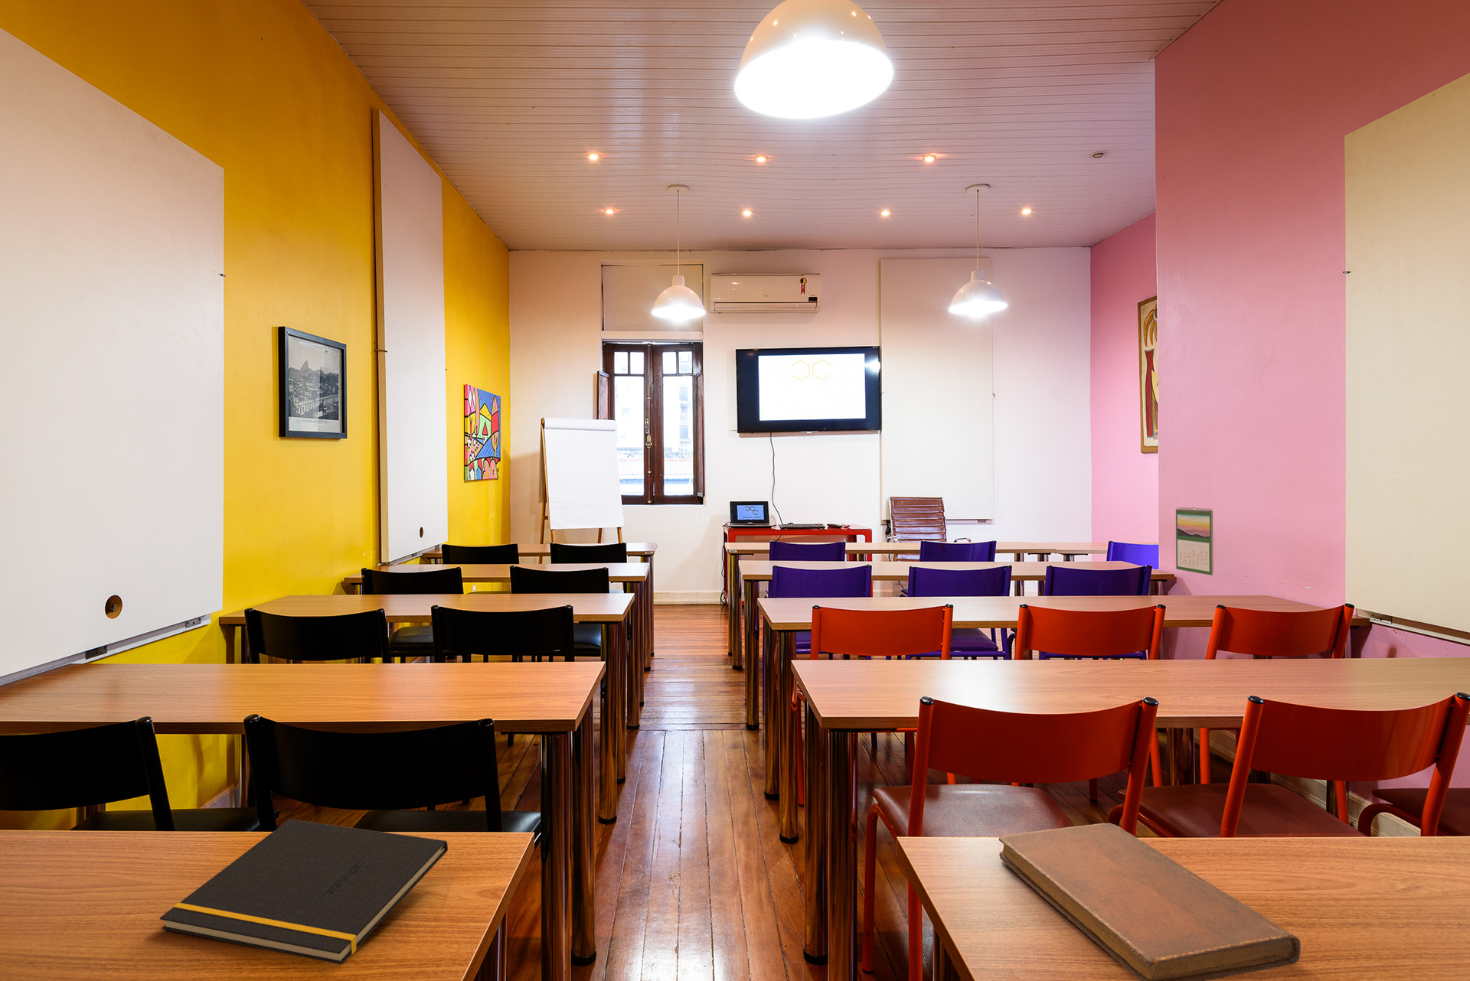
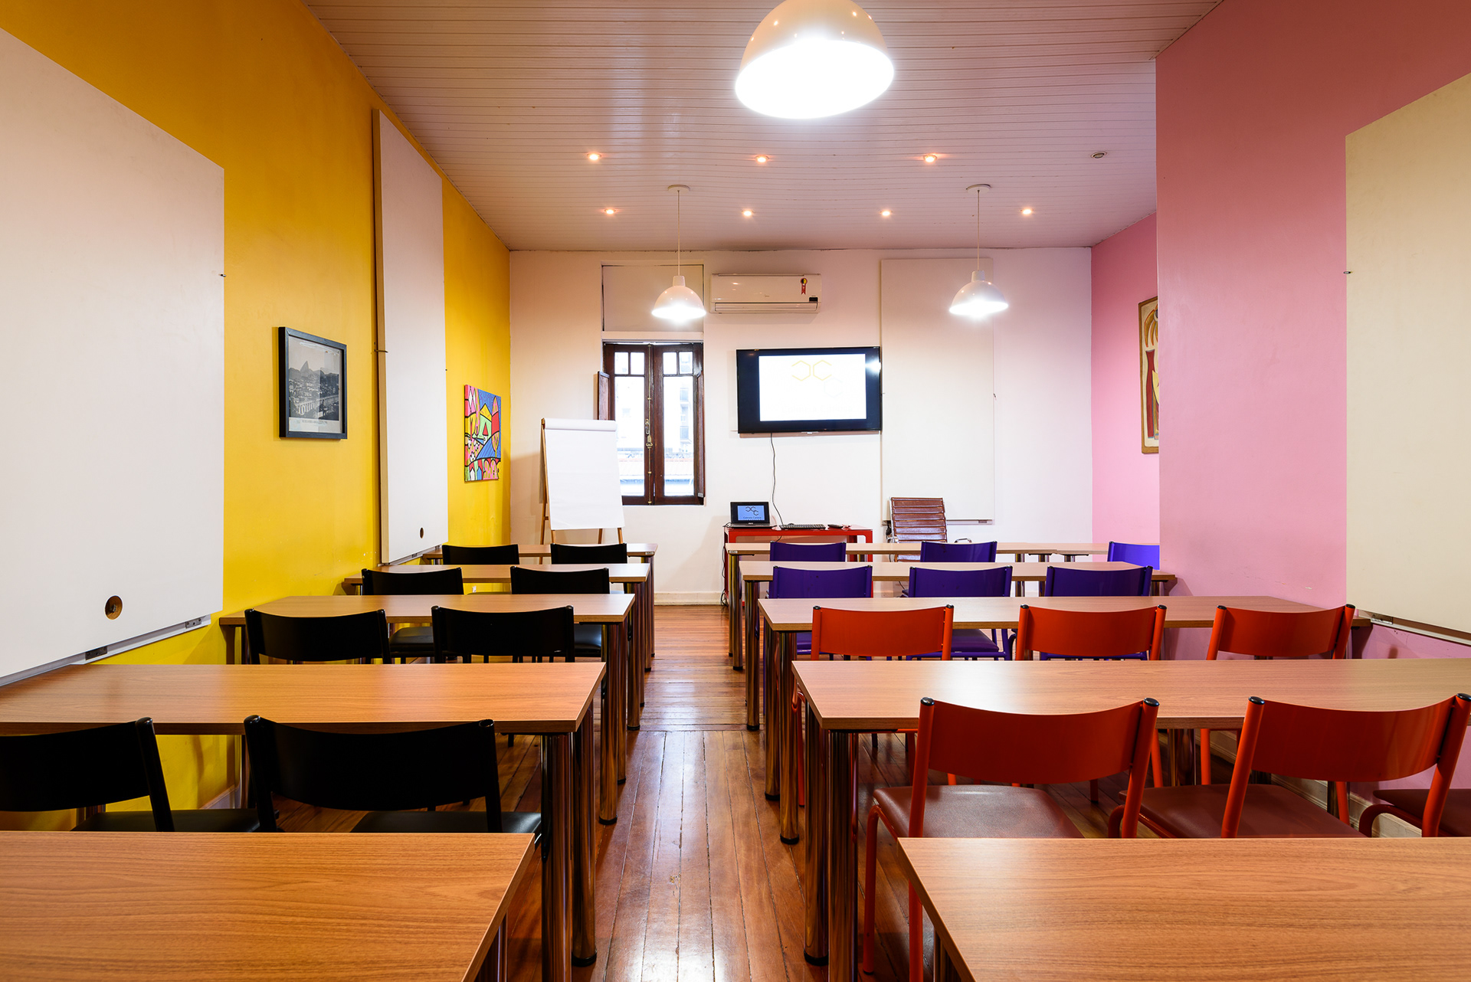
- notepad [159,819,449,965]
- notebook [998,822,1301,981]
- calendar [1175,506,1215,576]
